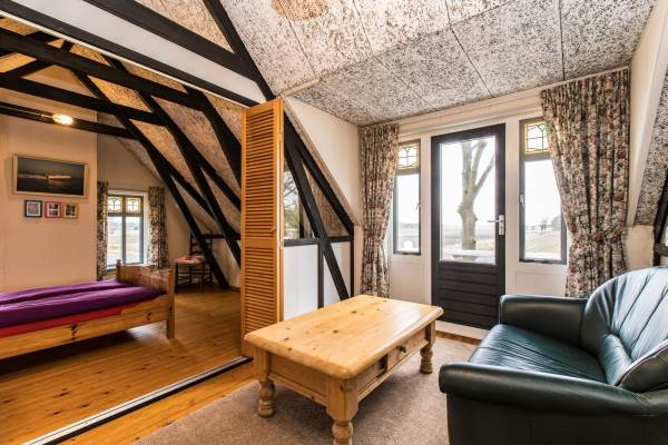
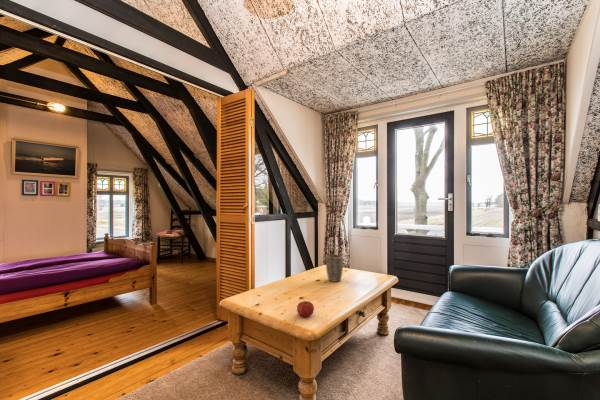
+ fruit [296,300,315,318]
+ plant pot [325,253,344,283]
